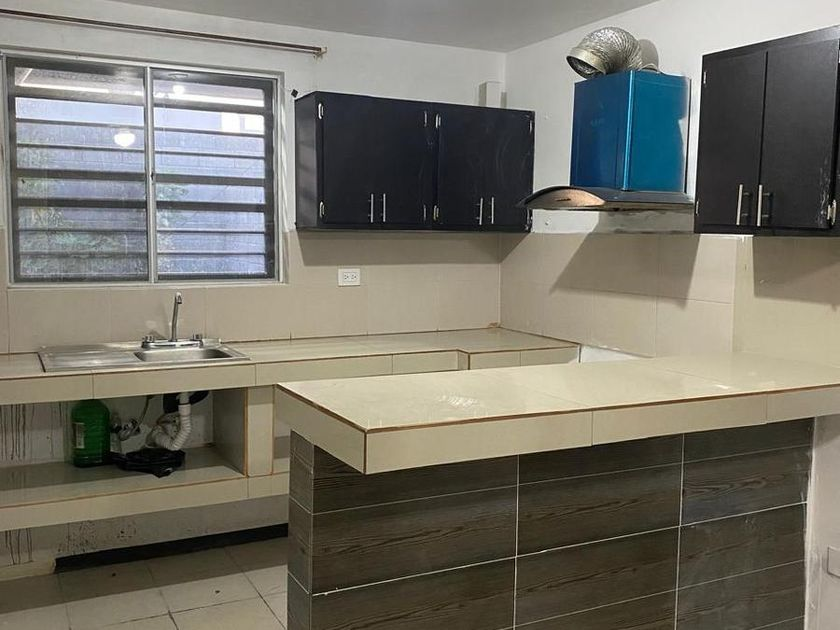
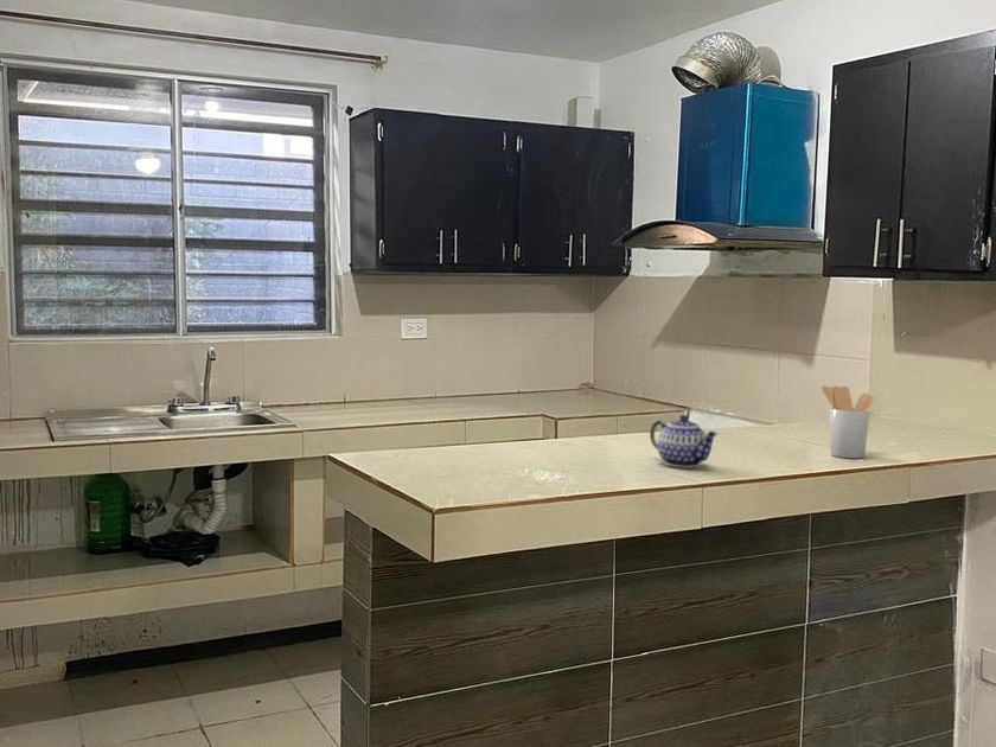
+ utensil holder [821,384,875,459]
+ teapot [649,414,720,468]
